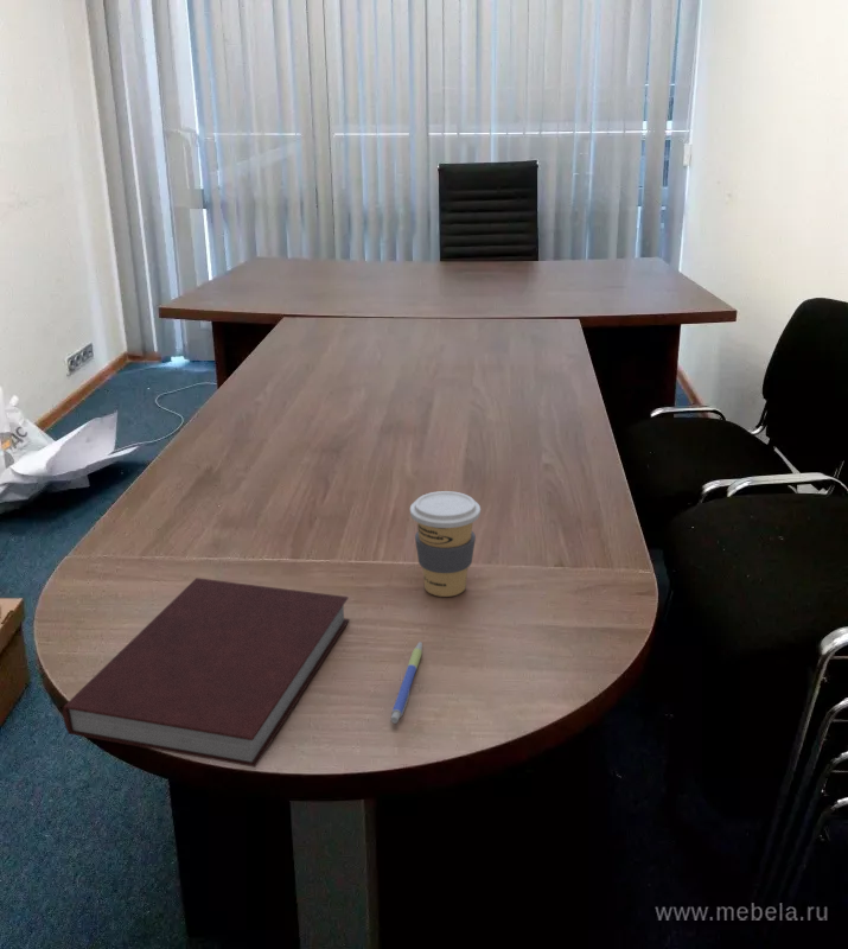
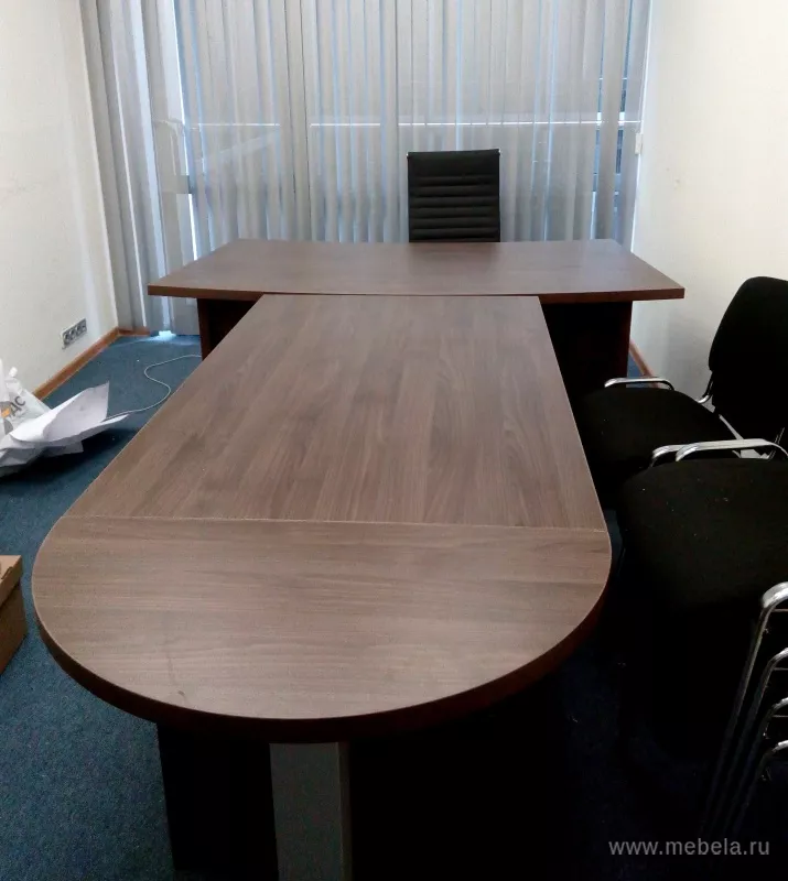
- pen [389,641,423,725]
- notebook [62,577,351,769]
- coffee cup [409,490,482,598]
